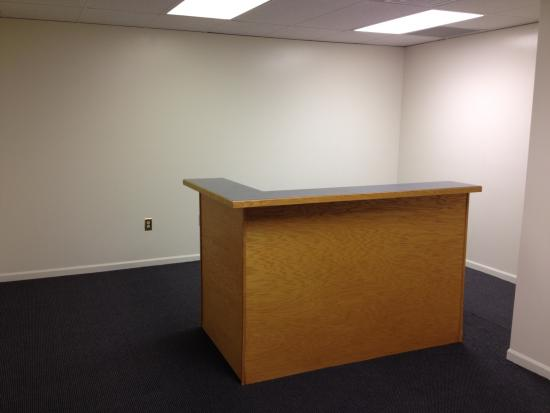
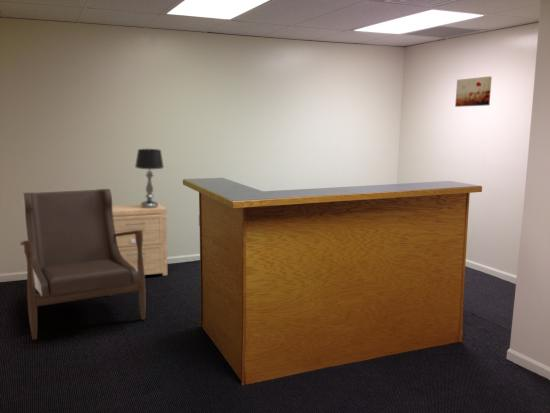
+ side table [112,203,168,277]
+ table lamp [134,148,165,208]
+ armchair [20,188,147,341]
+ wall art [454,75,493,108]
